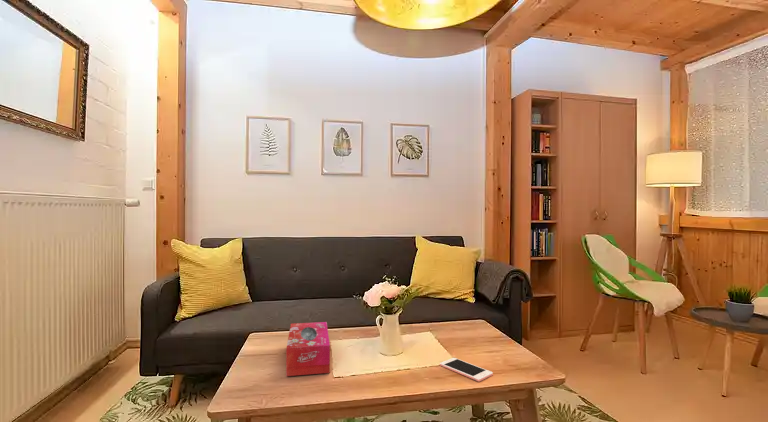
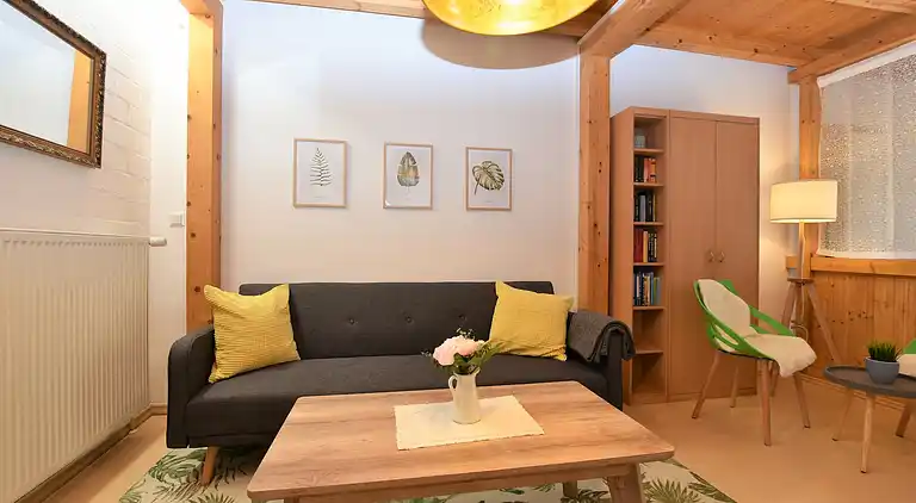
- cell phone [439,357,494,382]
- tissue box [285,321,331,377]
